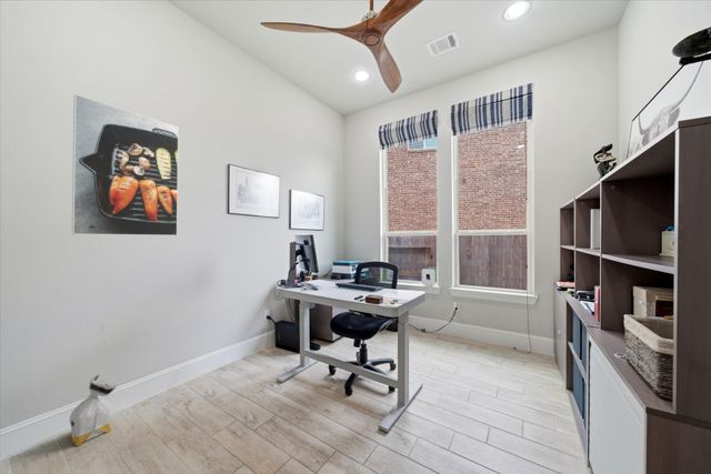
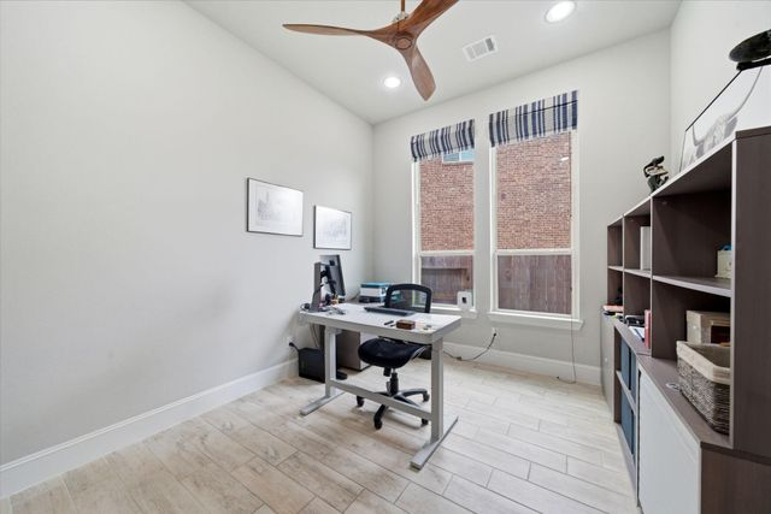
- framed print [71,93,180,236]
- bag [68,372,119,446]
